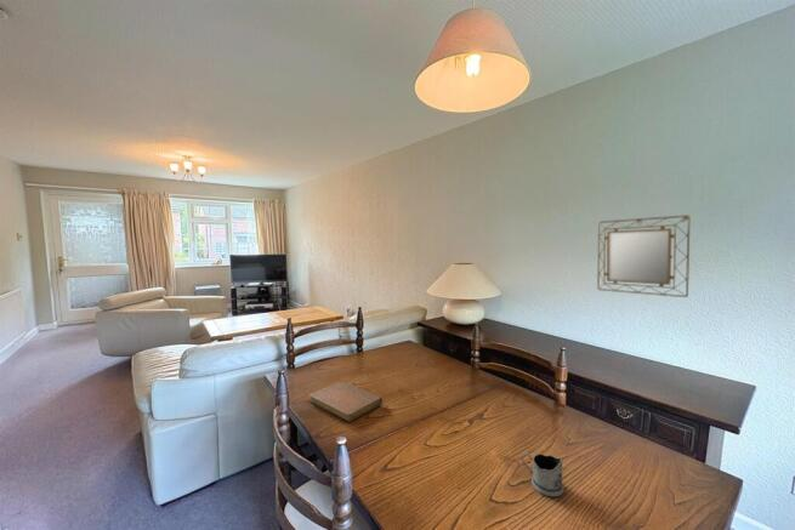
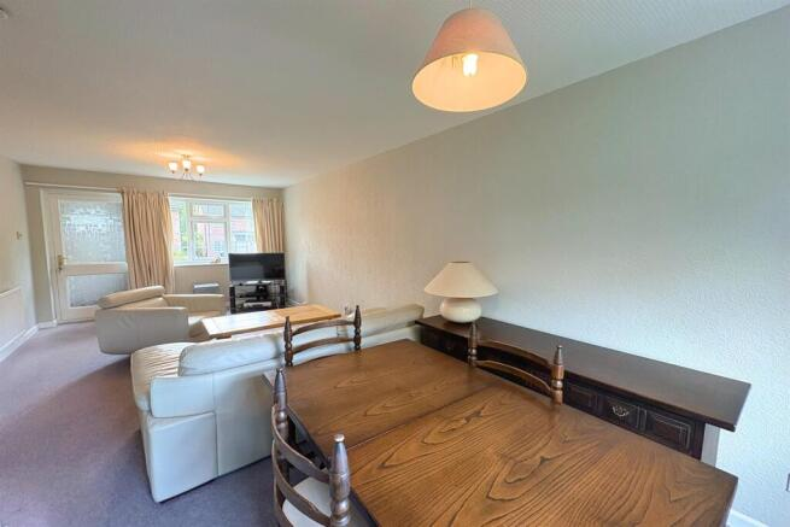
- notebook [308,381,384,423]
- home mirror [596,213,691,298]
- tea glass holder [521,451,564,497]
